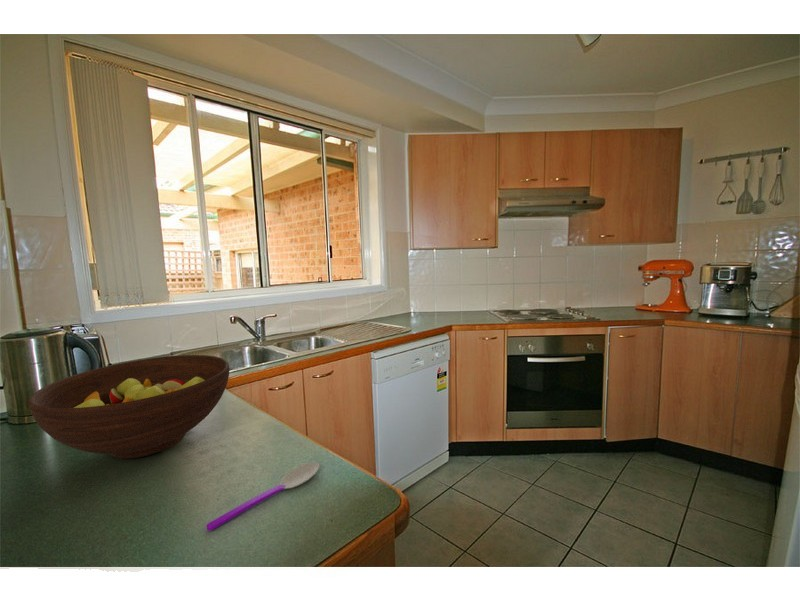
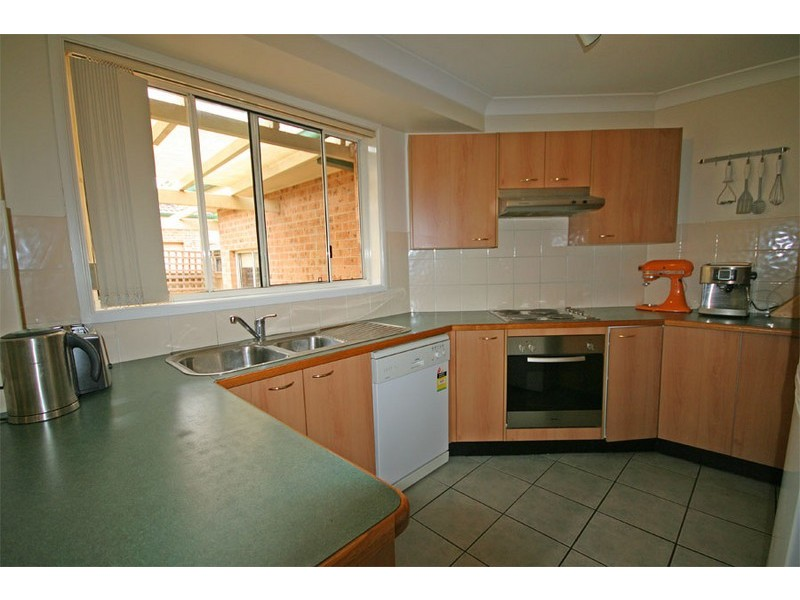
- fruit bowl [28,354,231,460]
- spoon [205,461,320,532]
